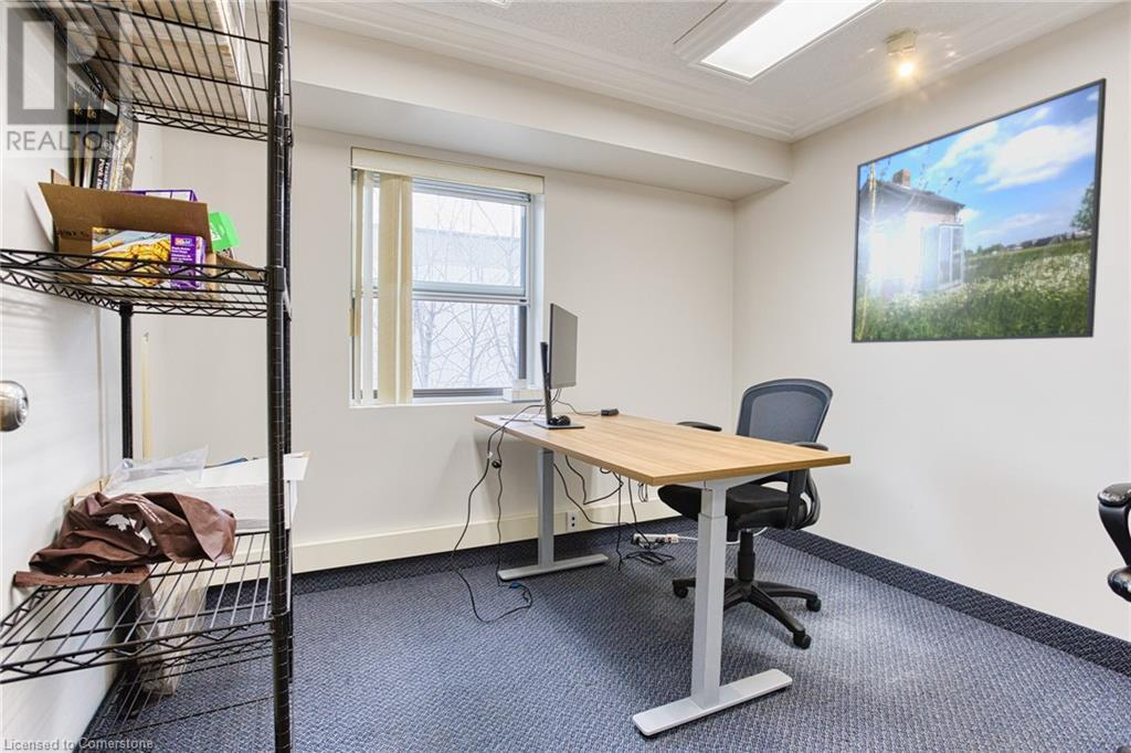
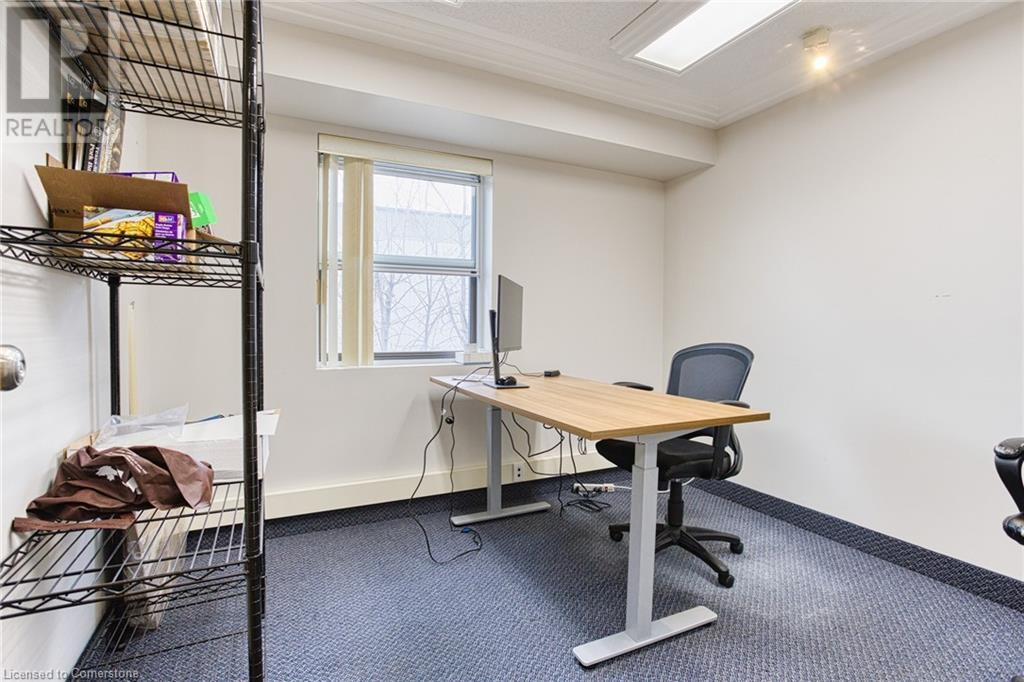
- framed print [850,76,1108,344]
